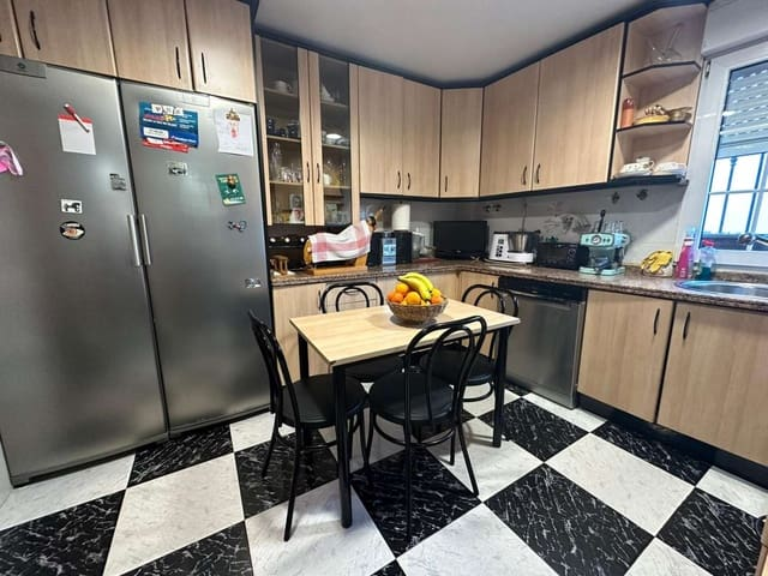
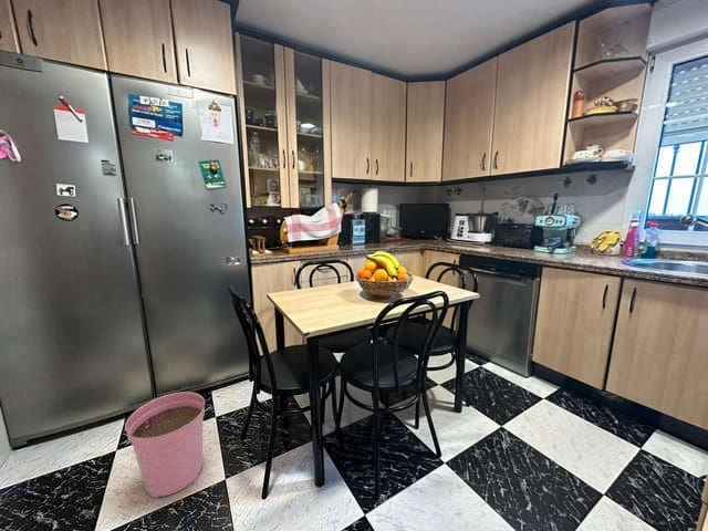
+ plant pot [124,391,206,499]
